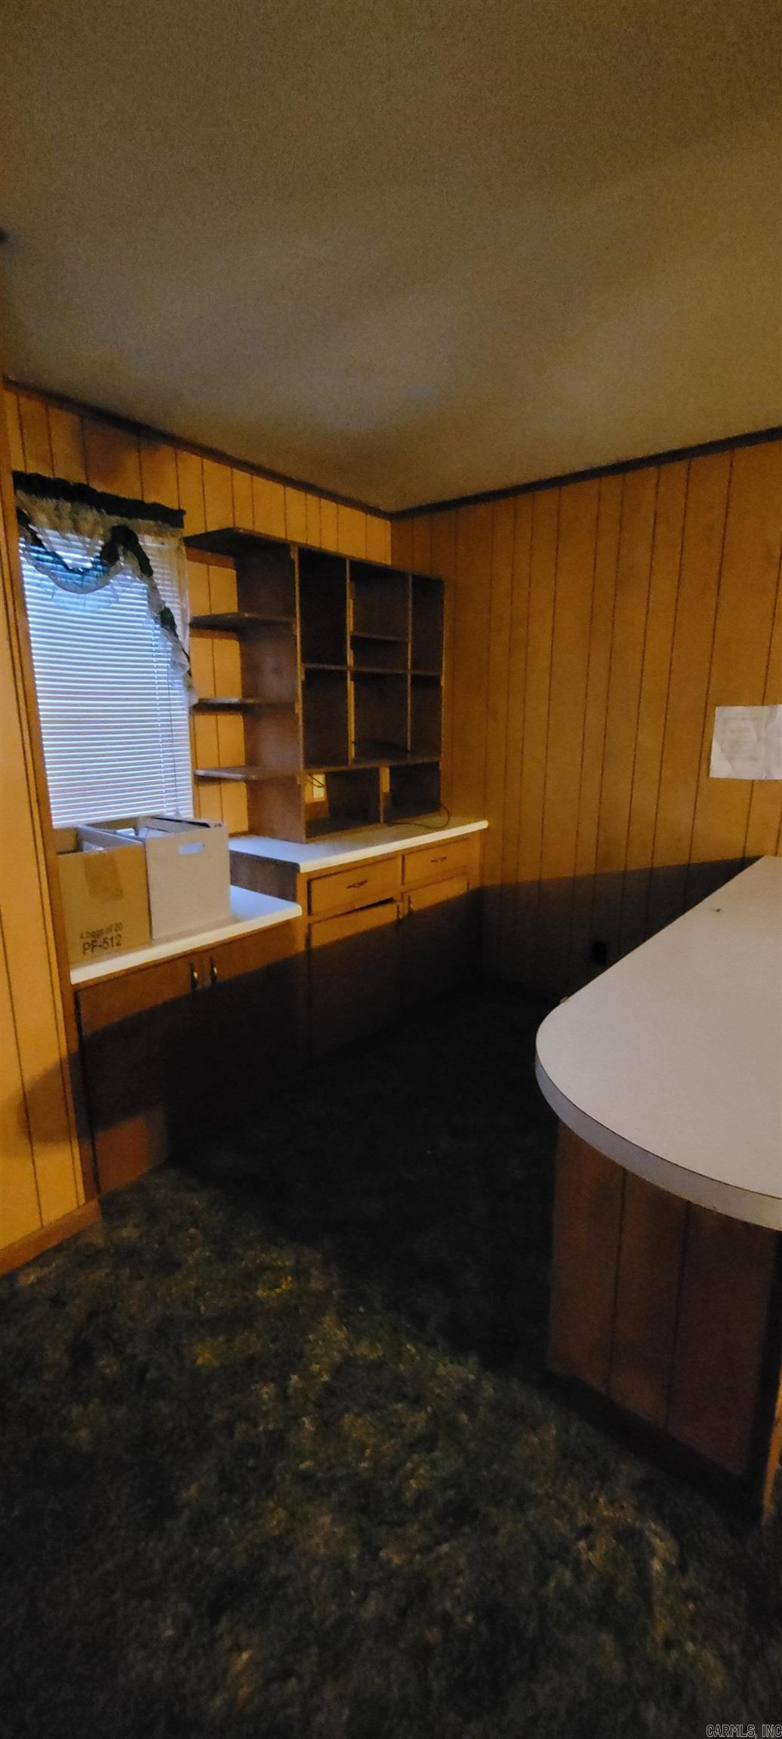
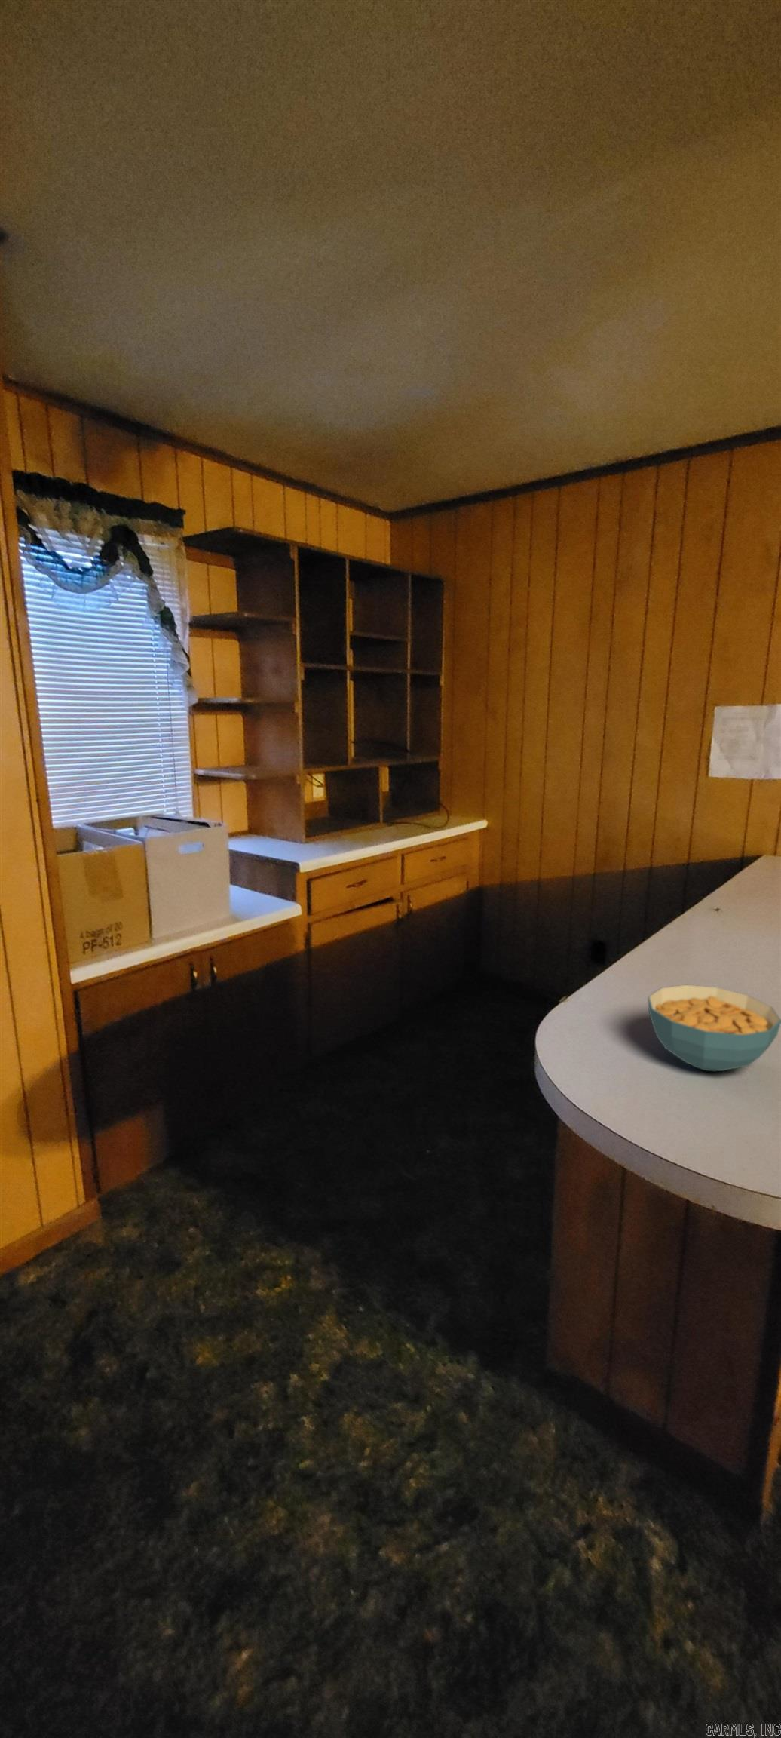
+ cereal bowl [647,984,781,1073]
